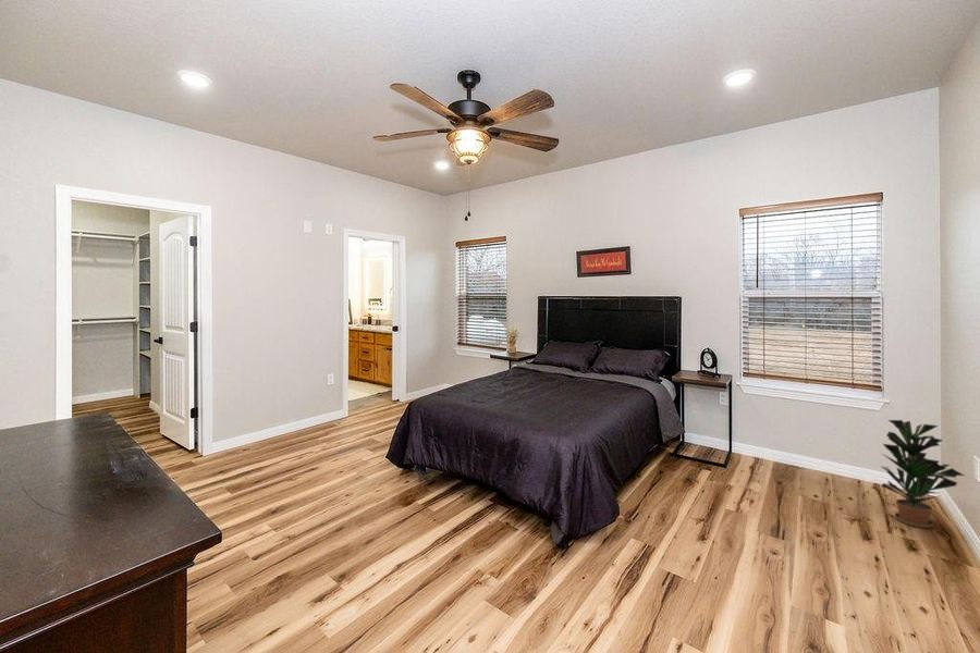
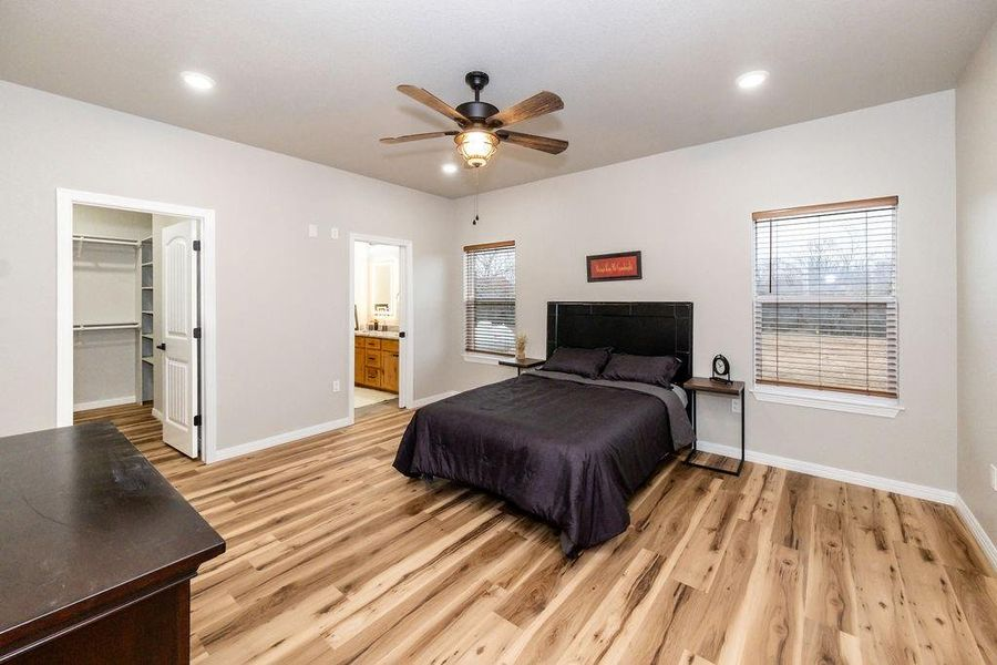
- potted plant [880,419,965,529]
